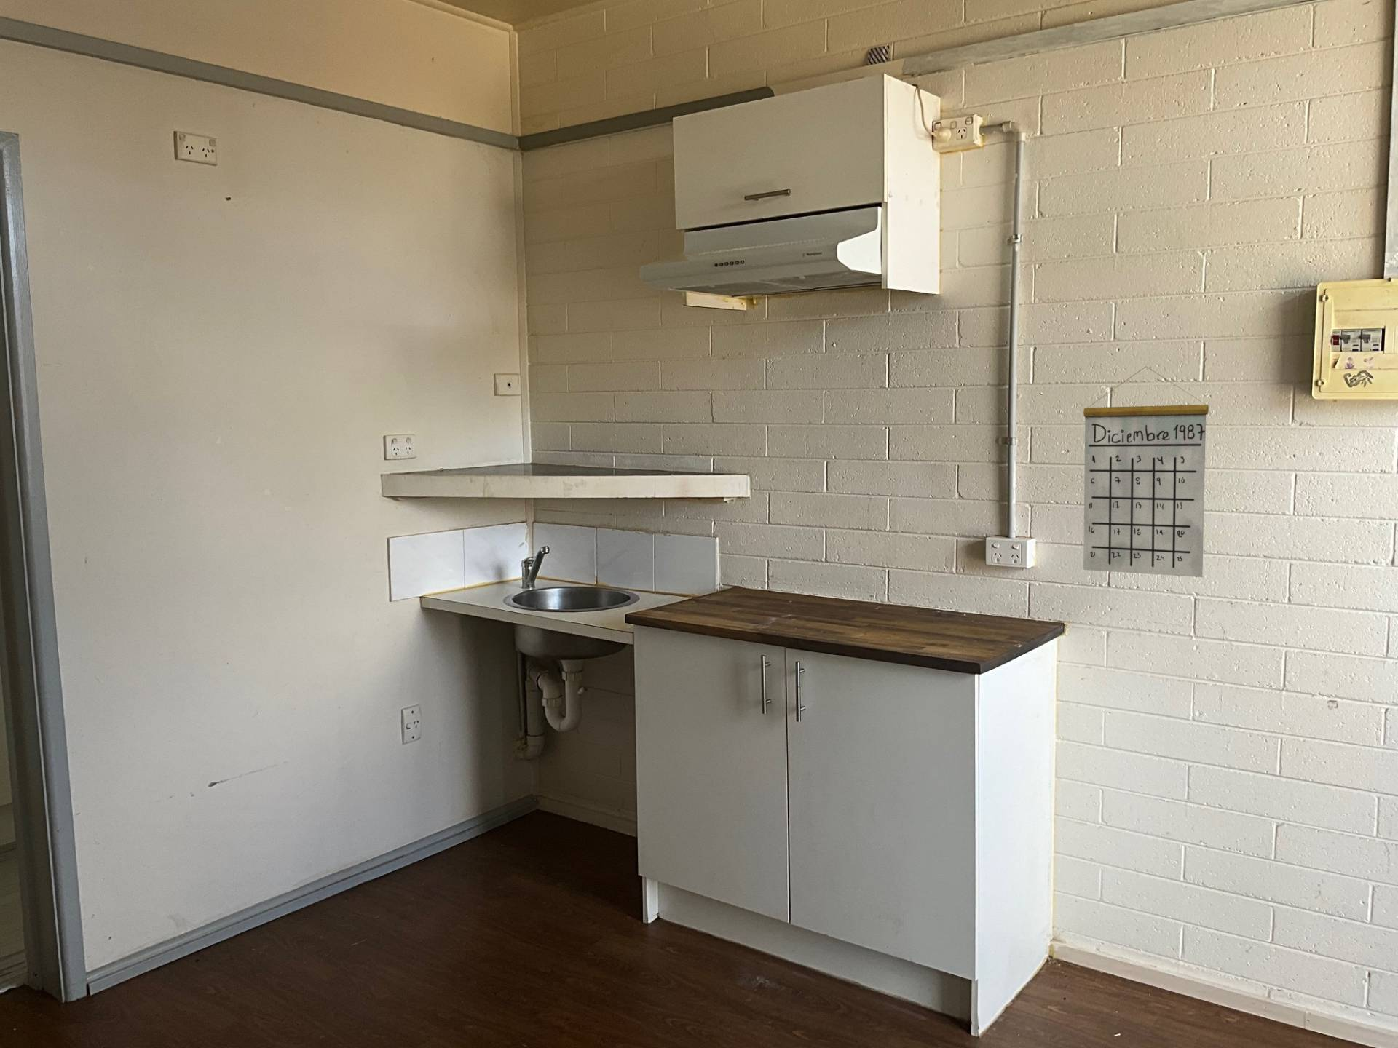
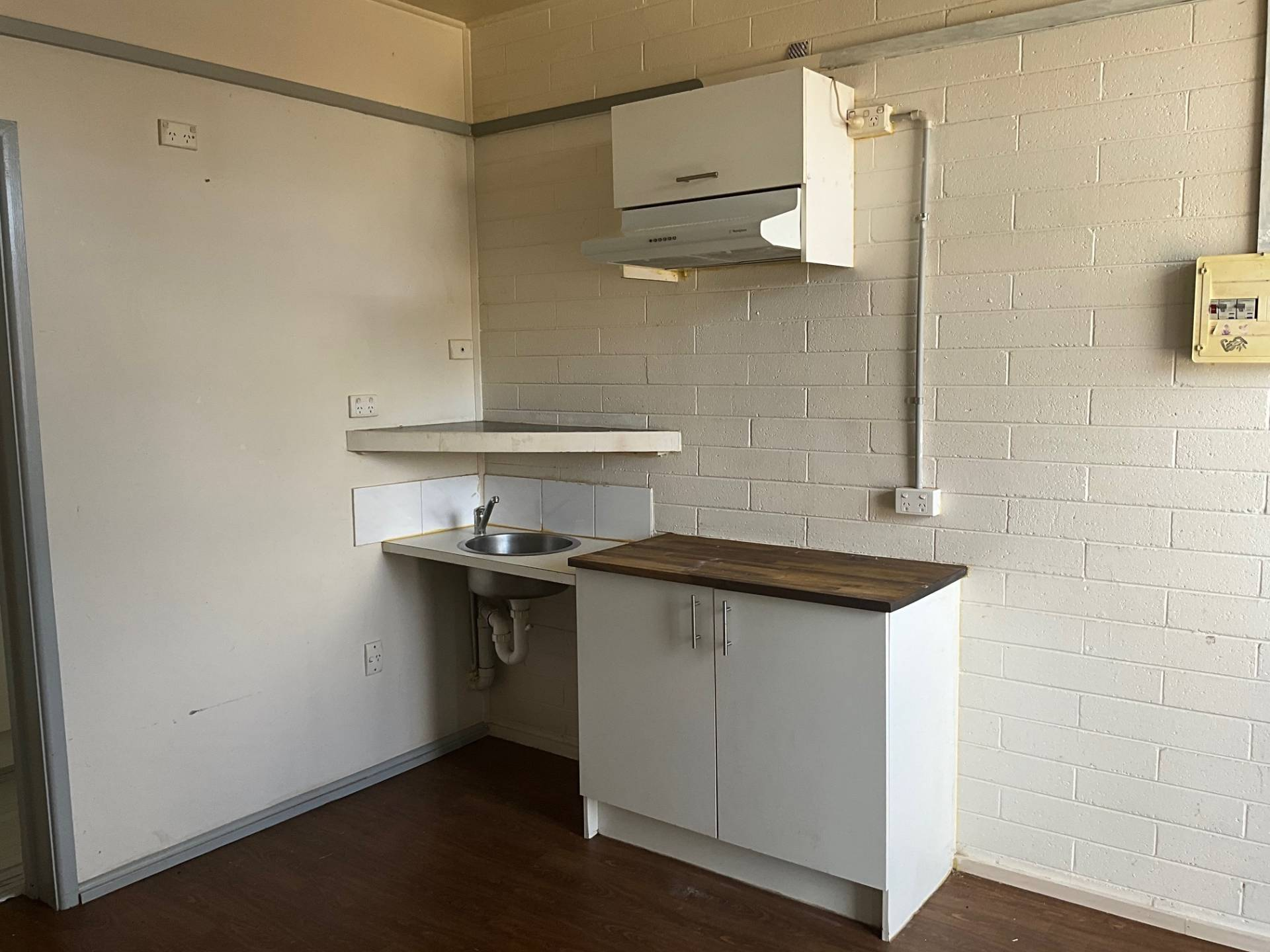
- calendar [1083,365,1210,578]
